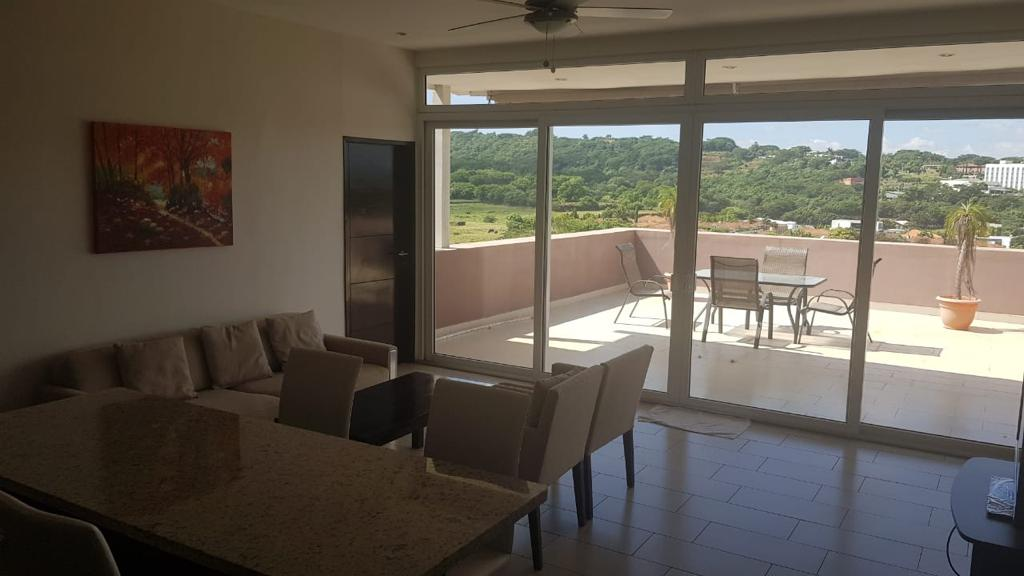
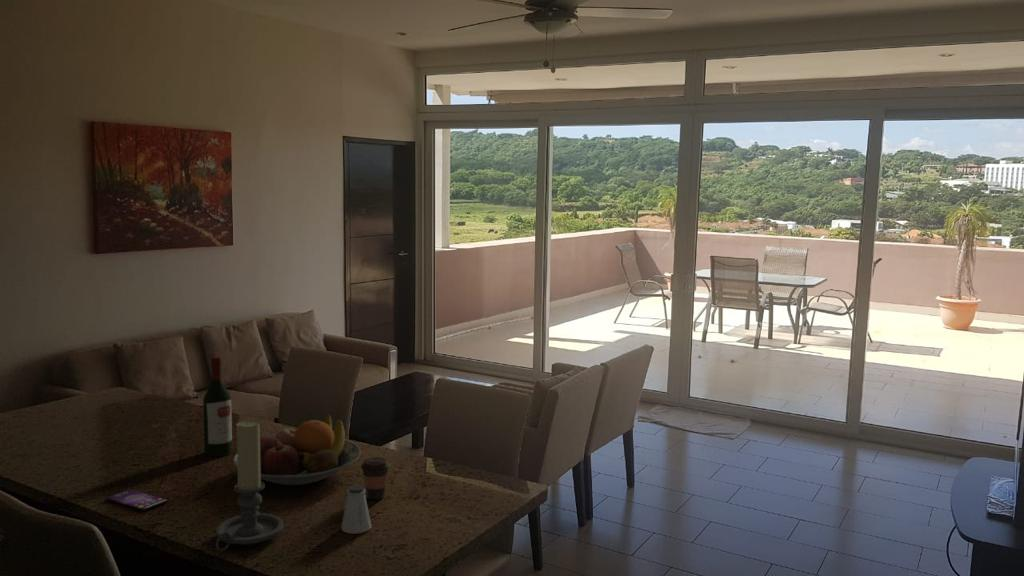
+ wine bottle [202,355,233,457]
+ saltshaker [340,484,373,535]
+ coffee cup [360,456,391,501]
+ candle holder [215,420,284,553]
+ smartphone [106,488,169,512]
+ fruit bowl [232,414,362,486]
